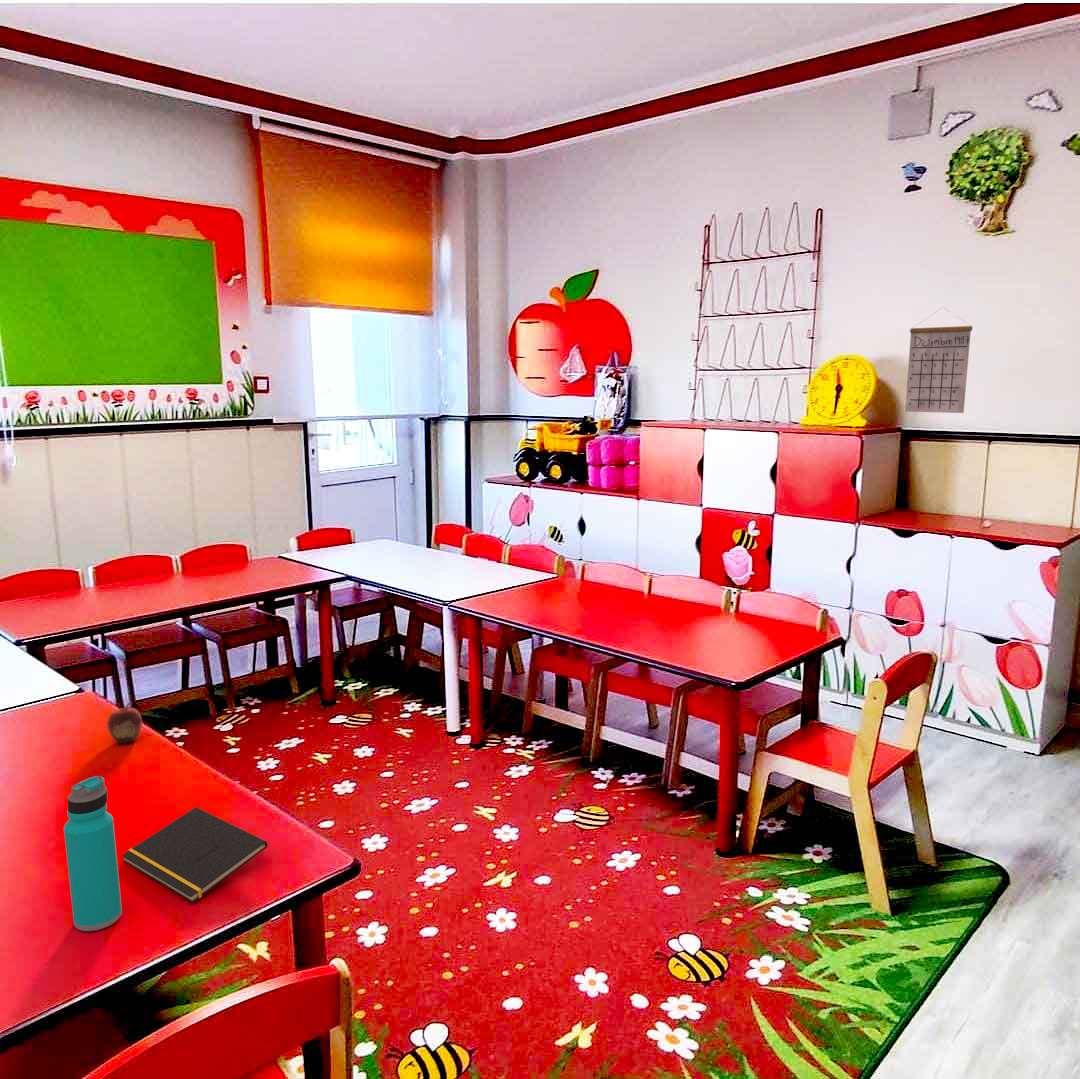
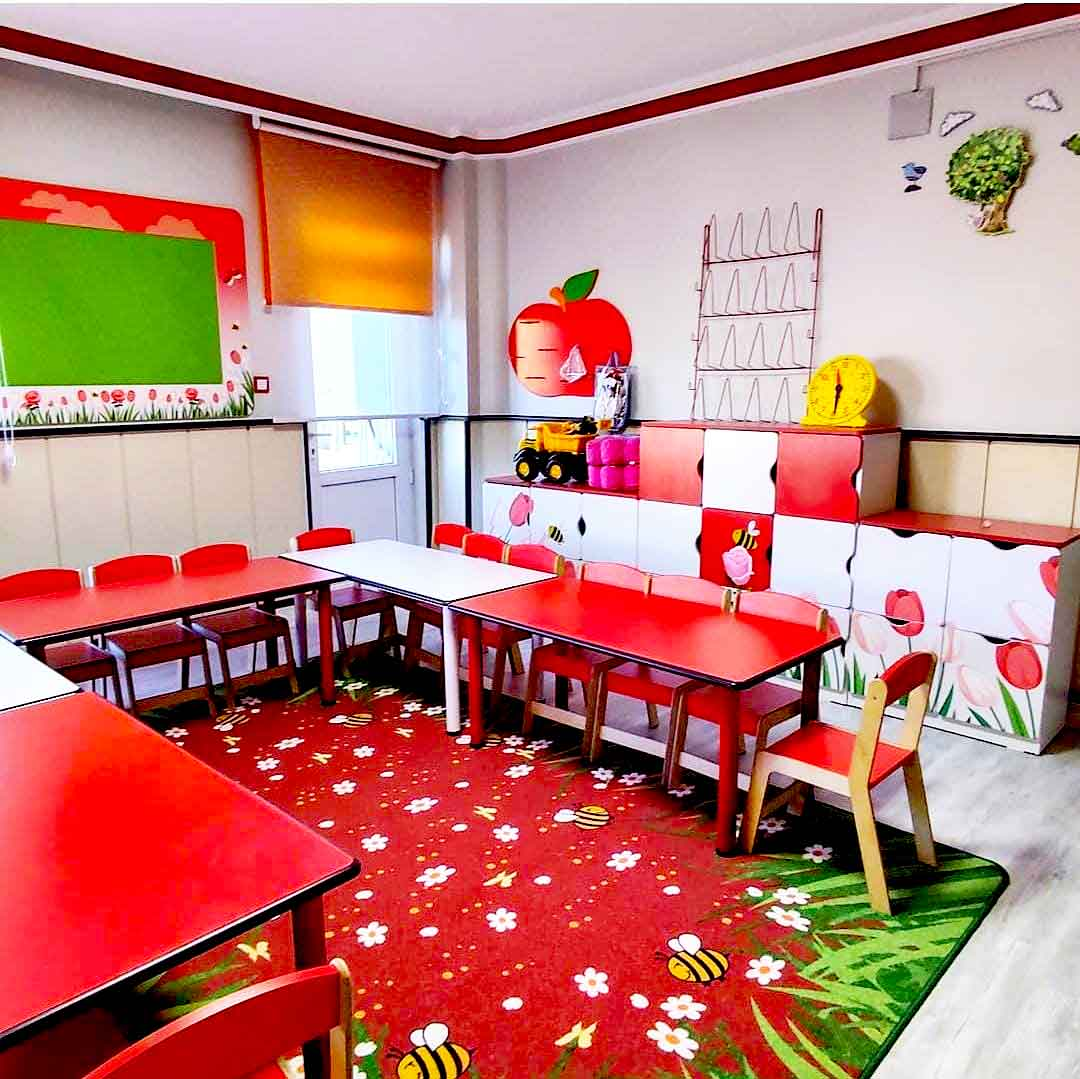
- notepad [121,806,269,904]
- fruit [106,702,143,745]
- calendar [904,307,973,414]
- water bottle [63,775,123,932]
